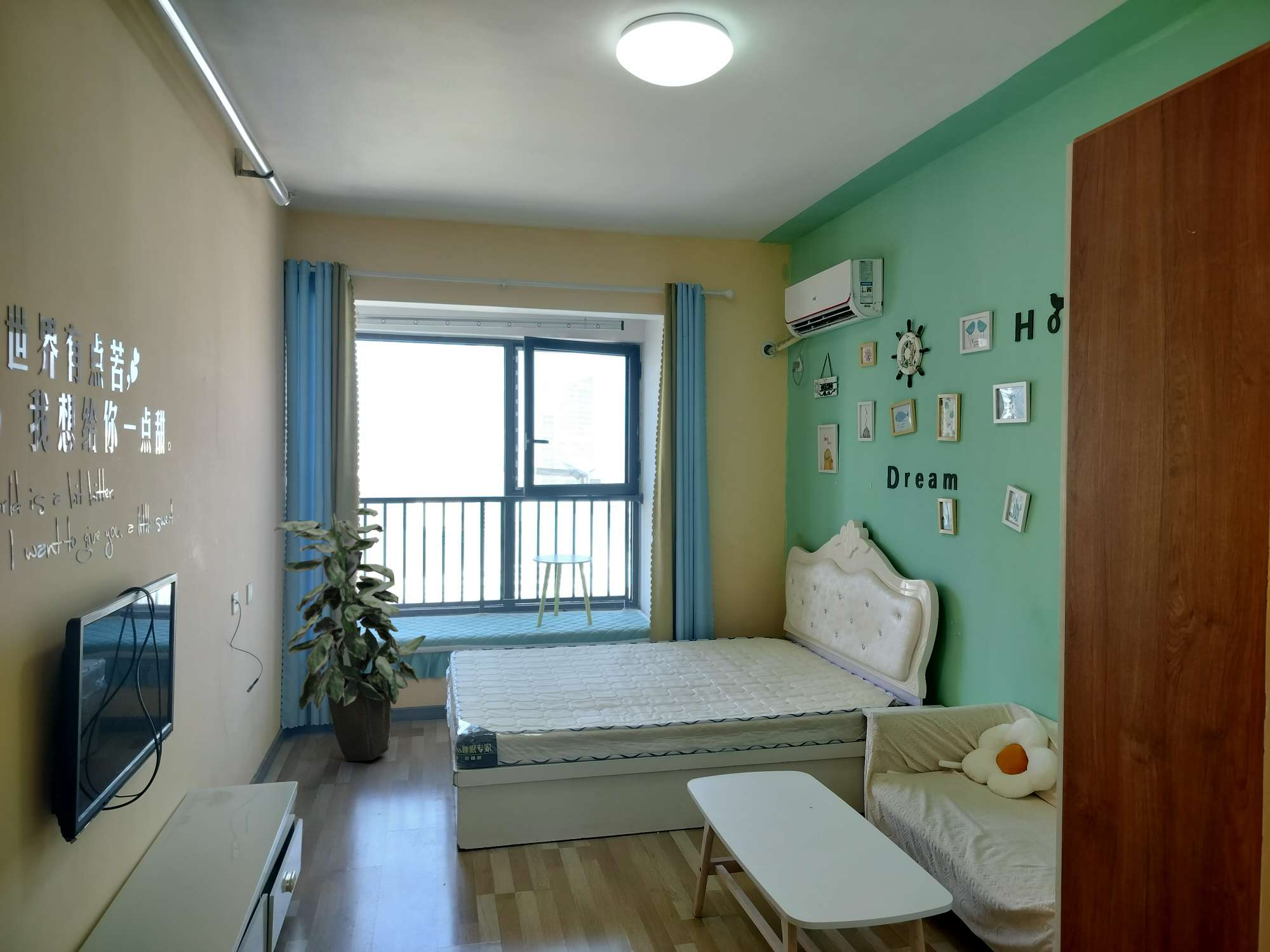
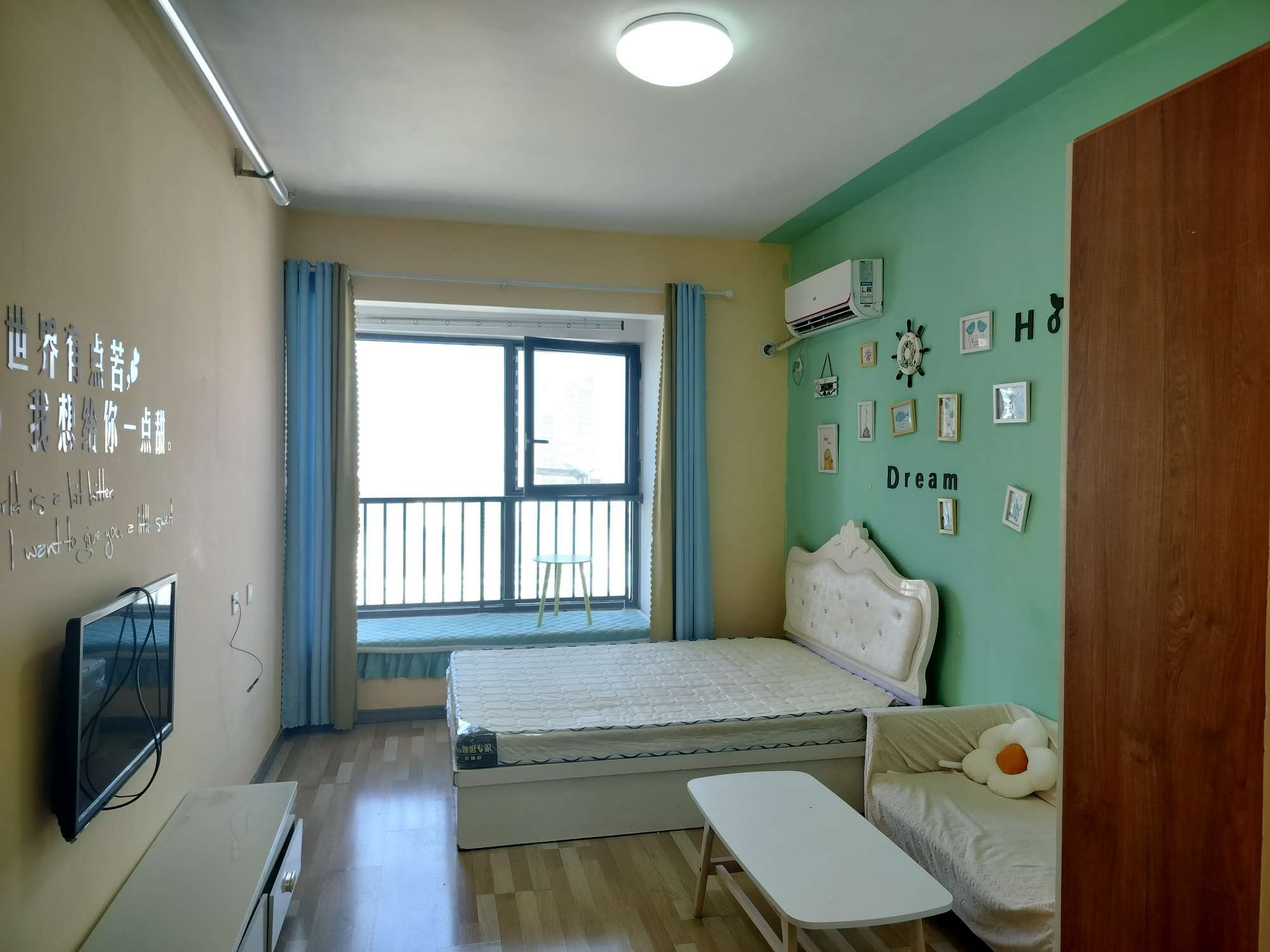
- indoor plant [274,507,427,762]
